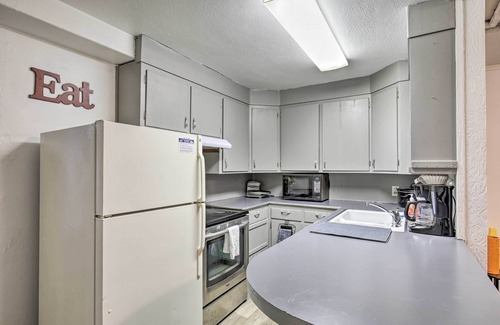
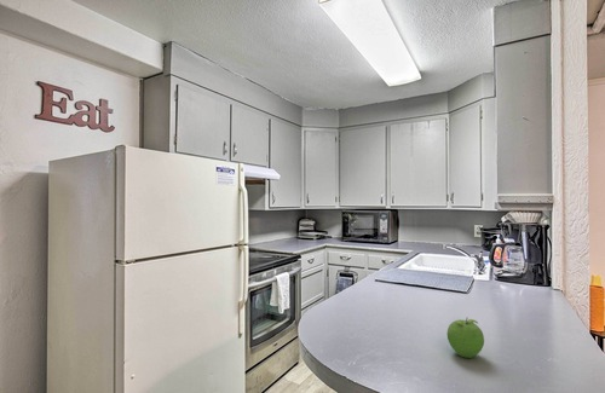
+ fruit [445,318,485,359]
